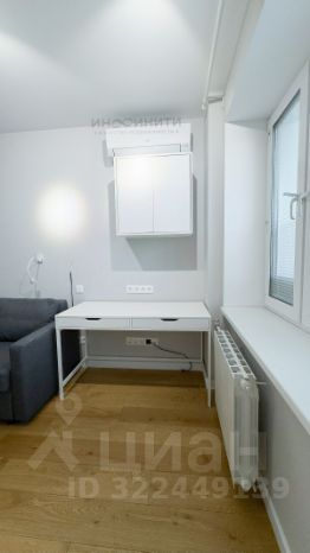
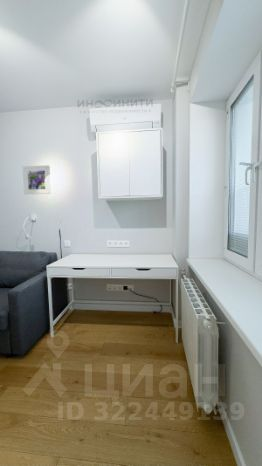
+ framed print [22,164,52,196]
